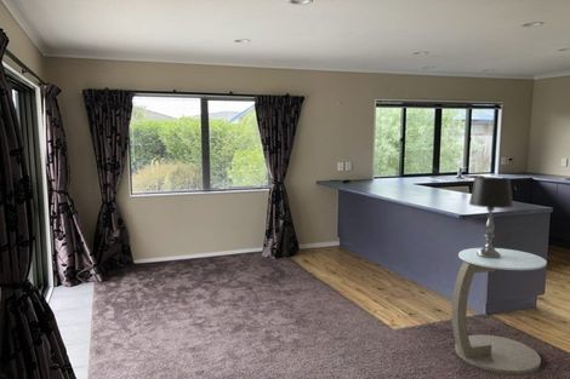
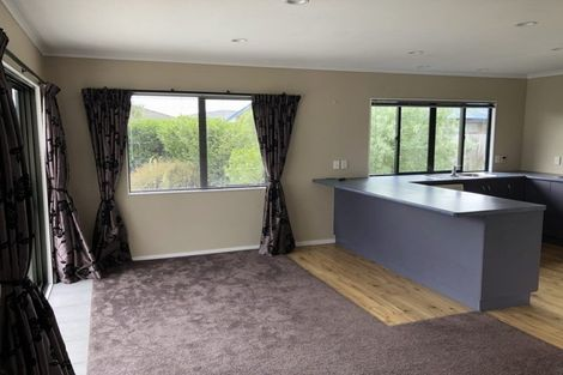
- side table [451,247,548,375]
- table lamp [468,176,514,258]
